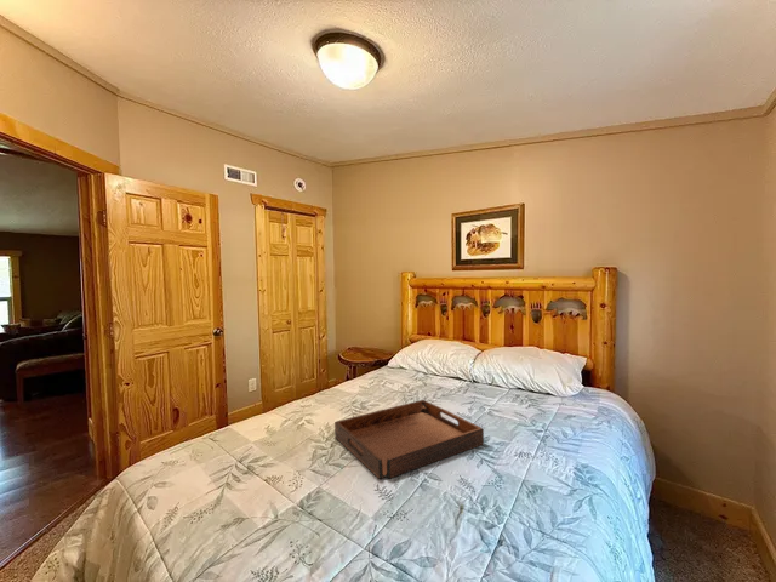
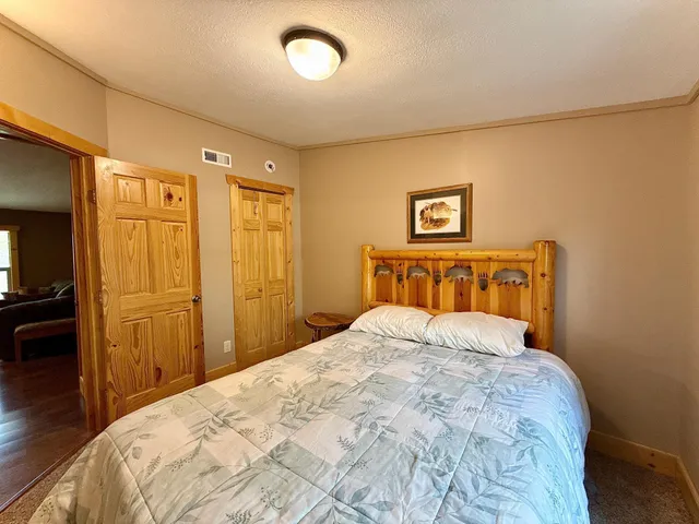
- serving tray [333,399,485,480]
